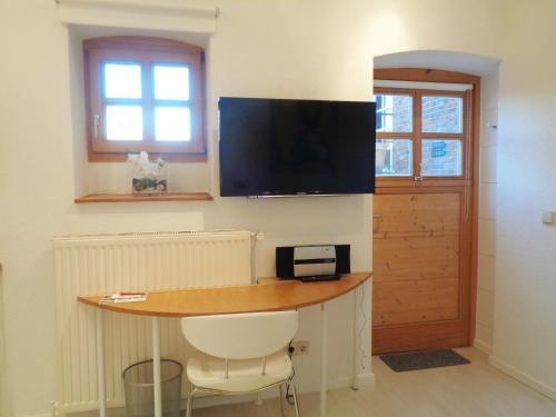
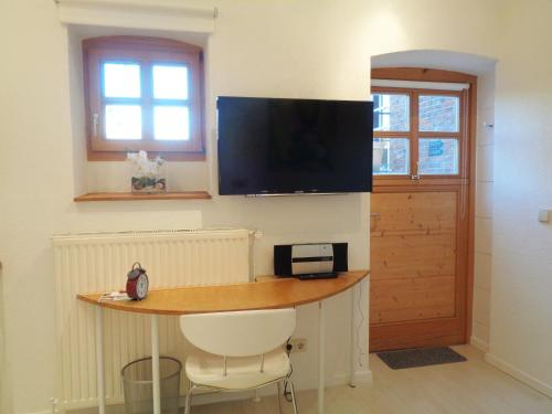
+ alarm clock [125,262,150,301]
